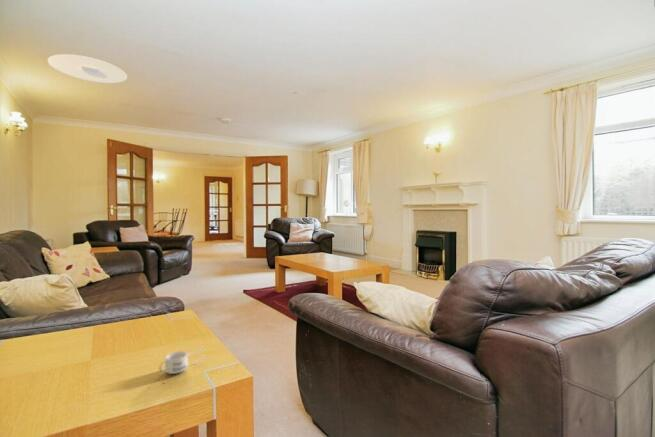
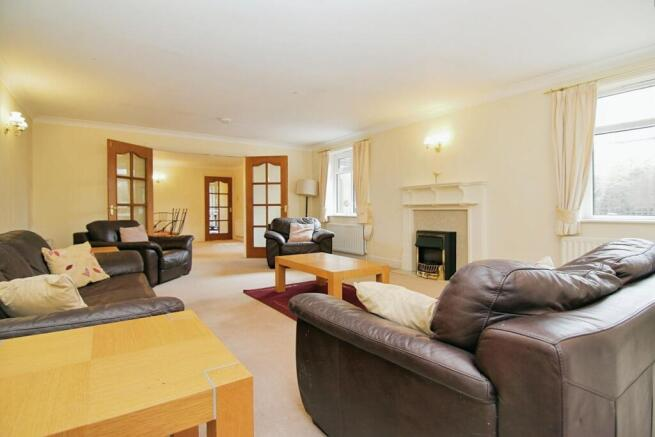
- ceiling light [47,53,128,84]
- mug [158,346,208,375]
